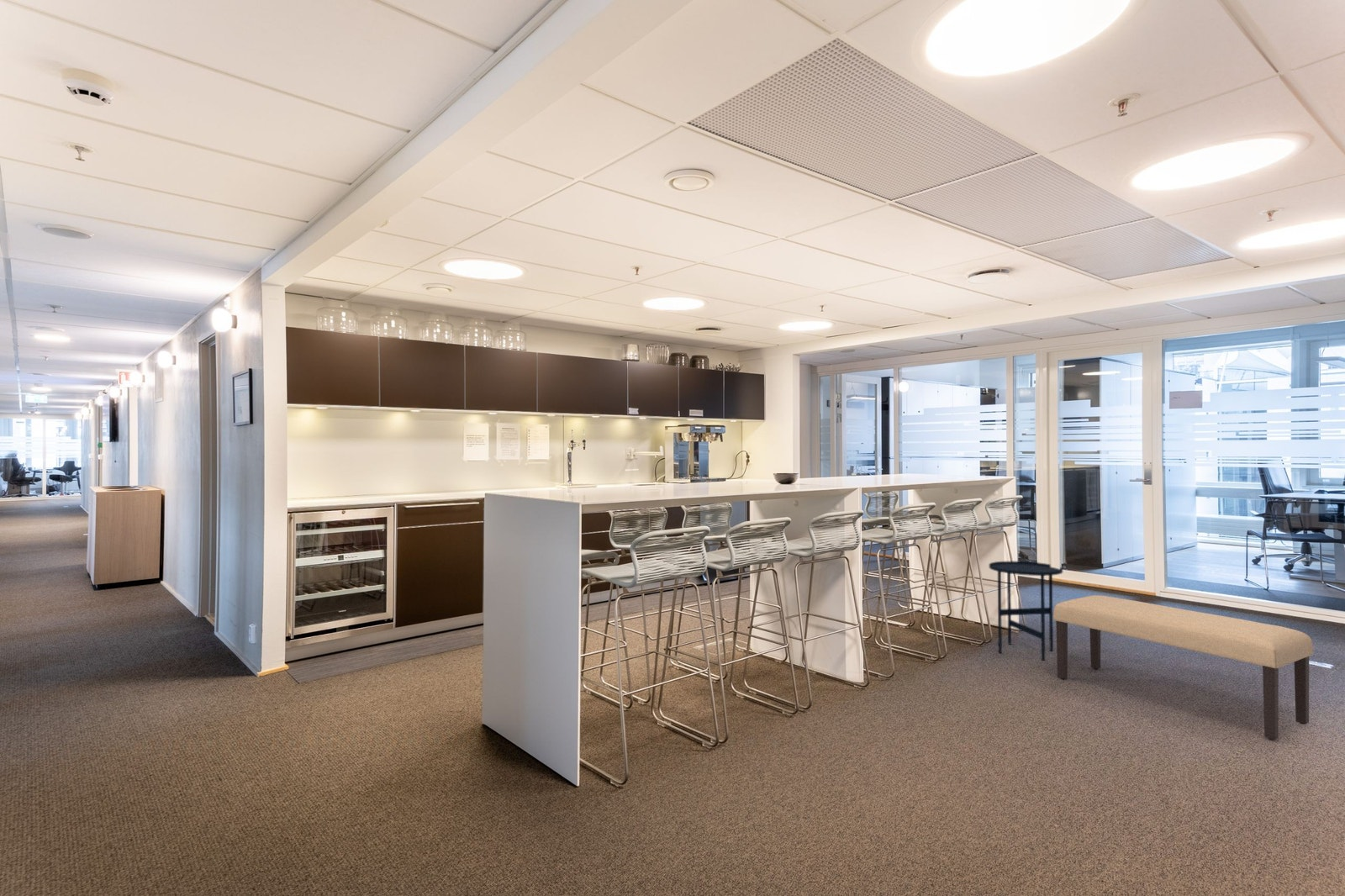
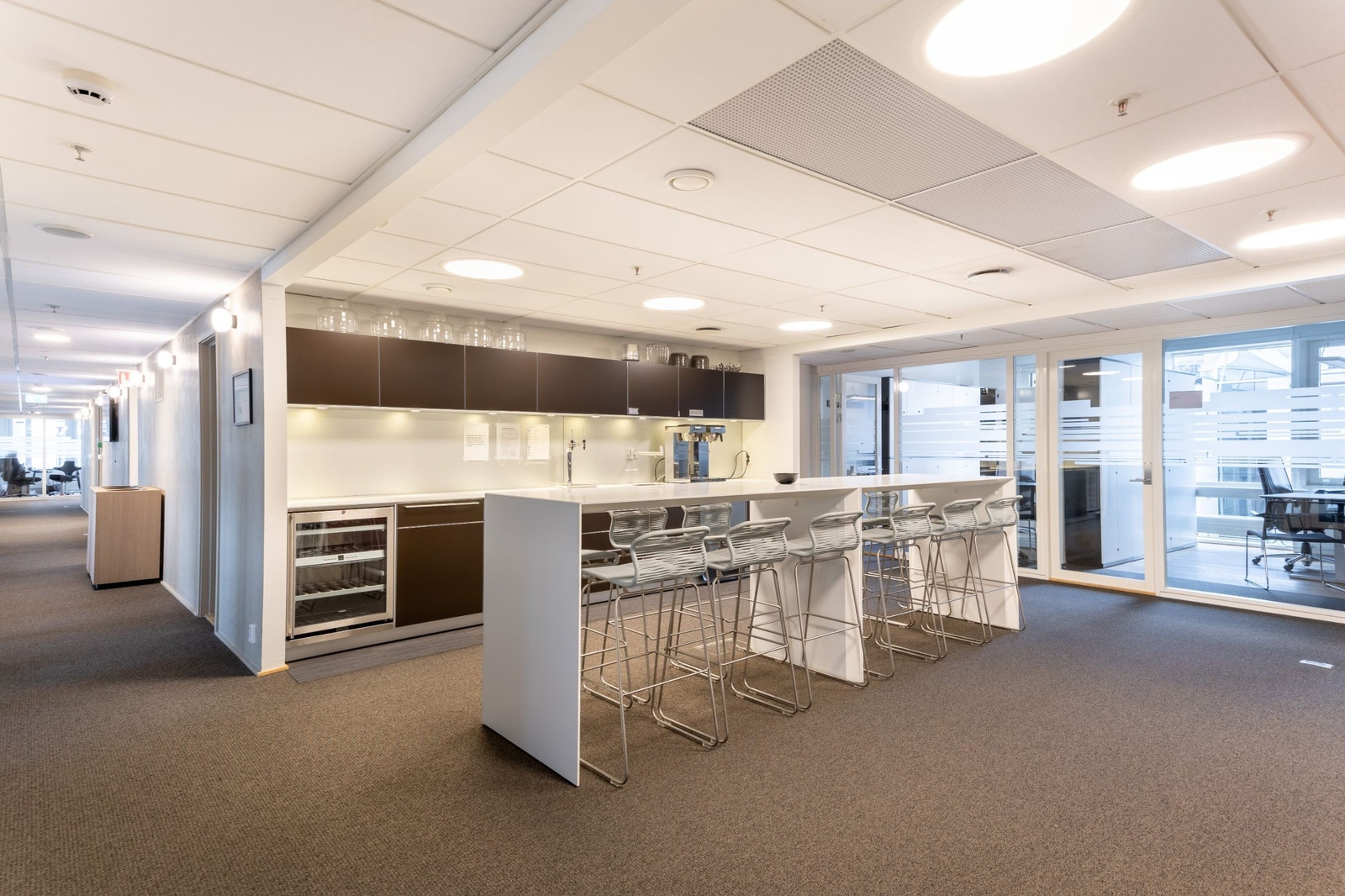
- bench [1052,594,1314,741]
- side table [989,561,1063,661]
